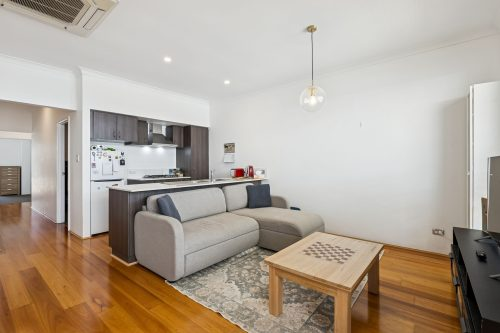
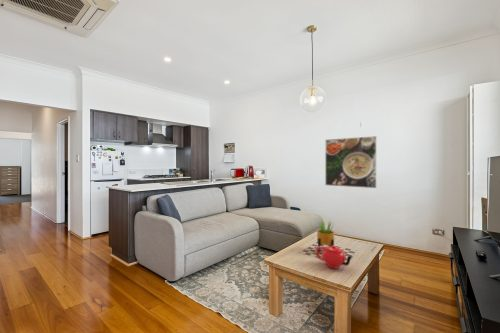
+ teapot [315,245,353,269]
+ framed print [324,135,378,189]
+ potted plant [316,218,335,254]
